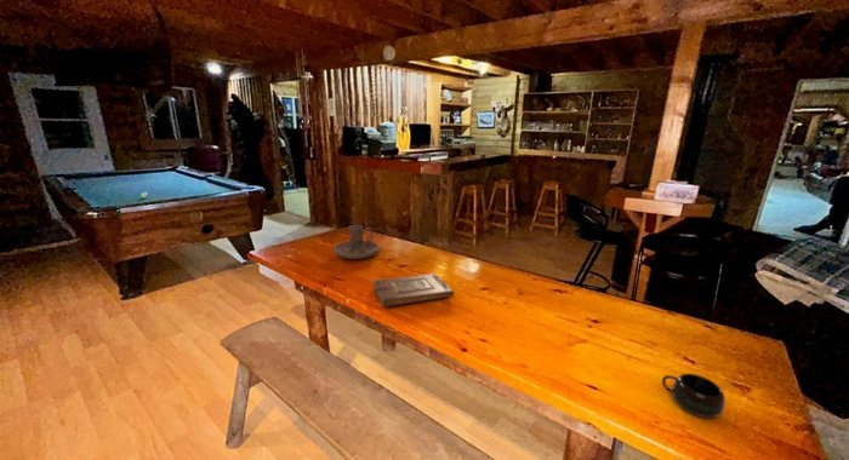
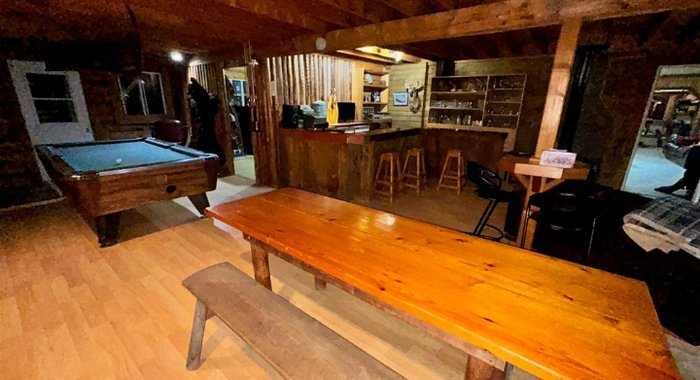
- book [371,272,455,309]
- mug [661,372,727,419]
- candle holder [332,224,381,260]
